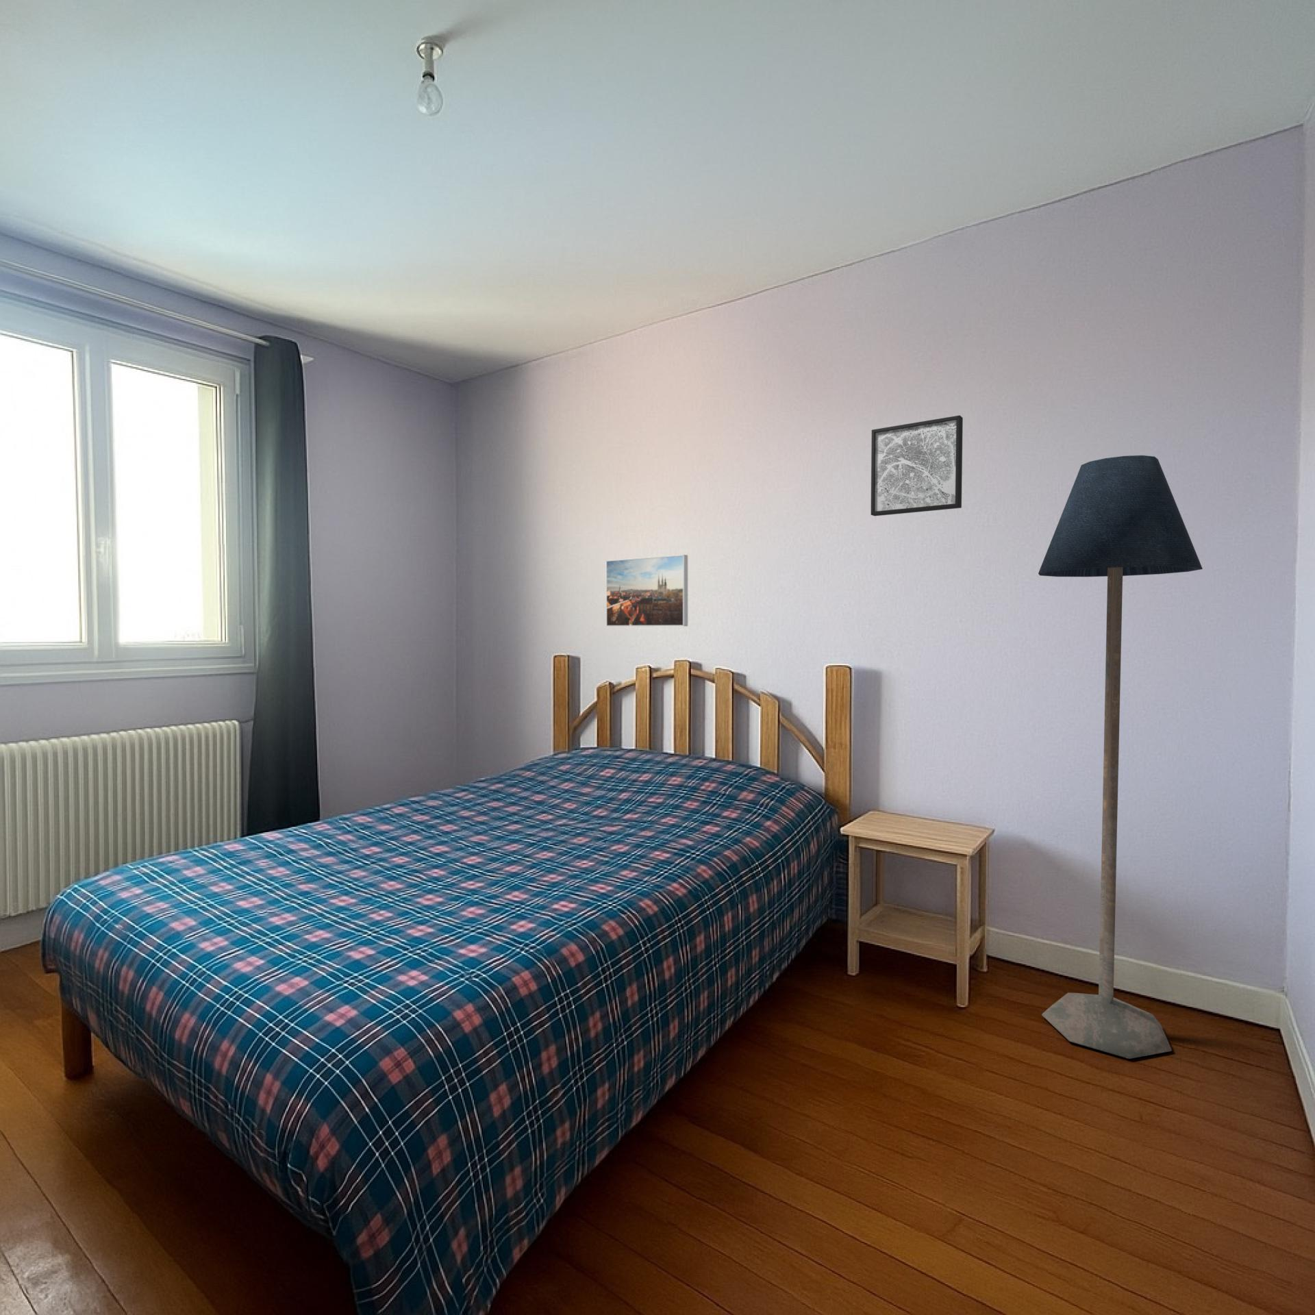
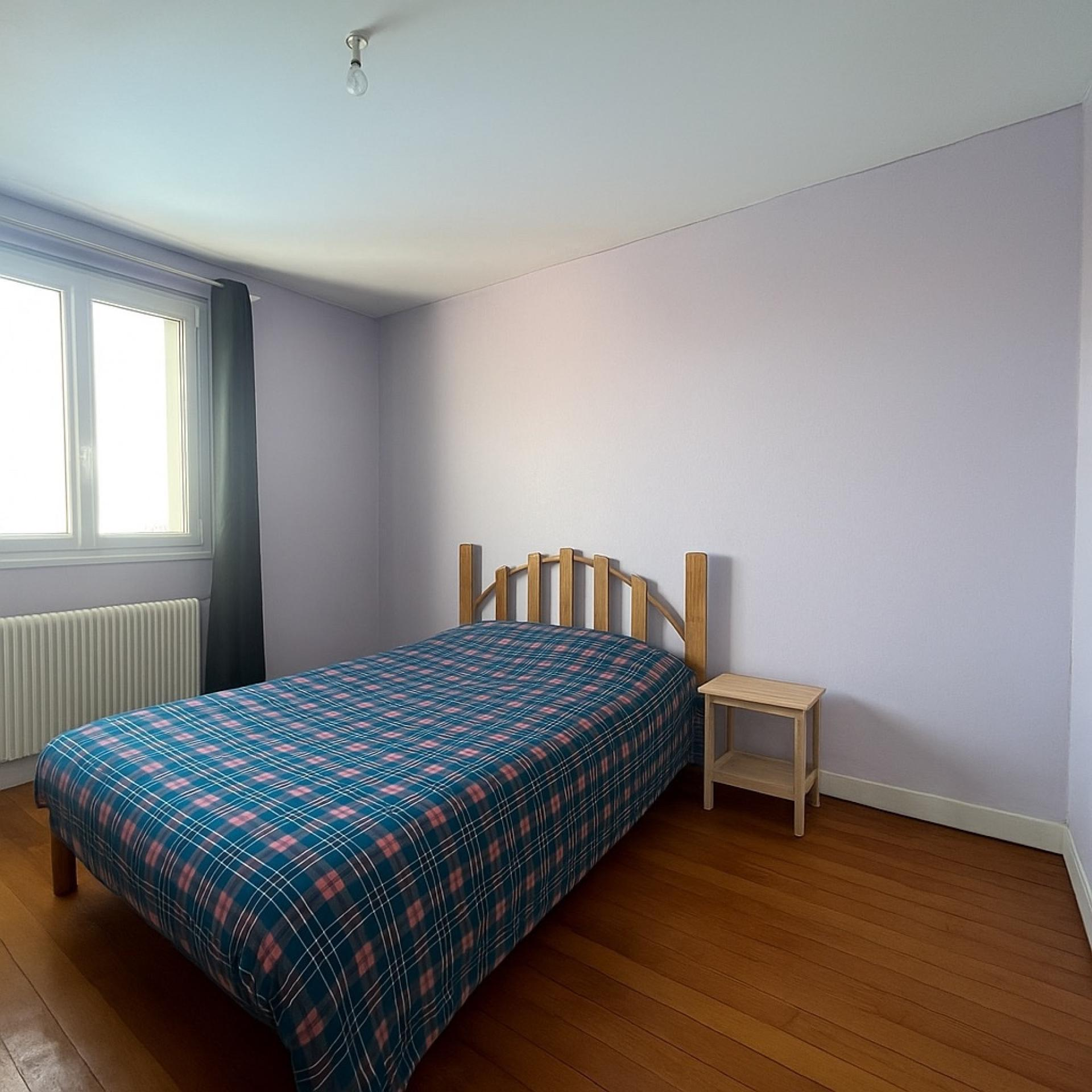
- wall art [871,414,963,517]
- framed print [606,554,689,627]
- floor lamp [1038,455,1203,1060]
